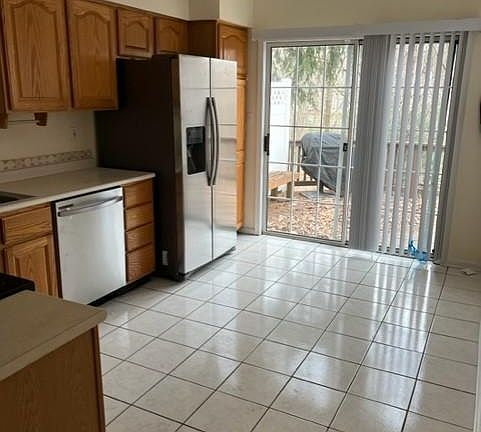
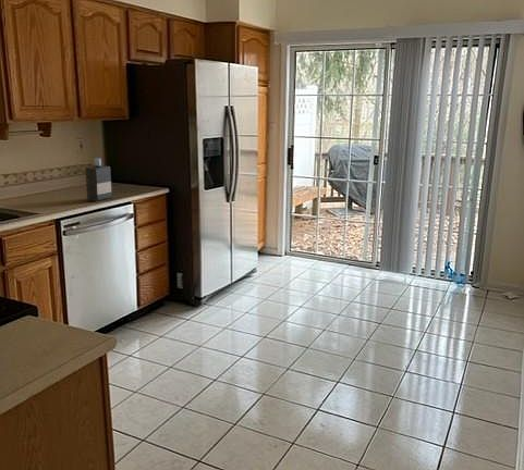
+ bottle [84,158,113,202]
